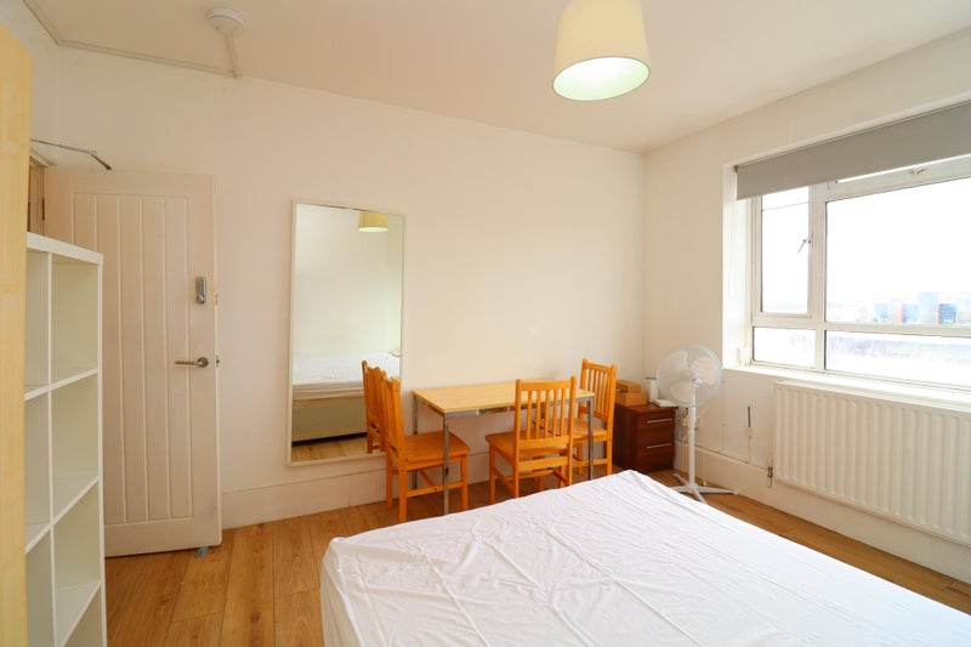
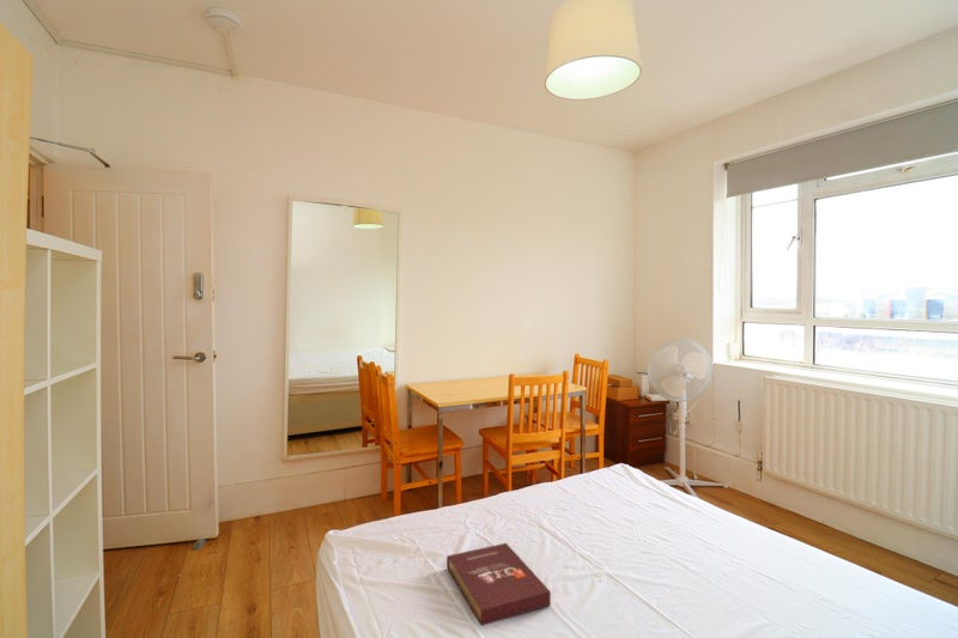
+ book [445,542,552,626]
